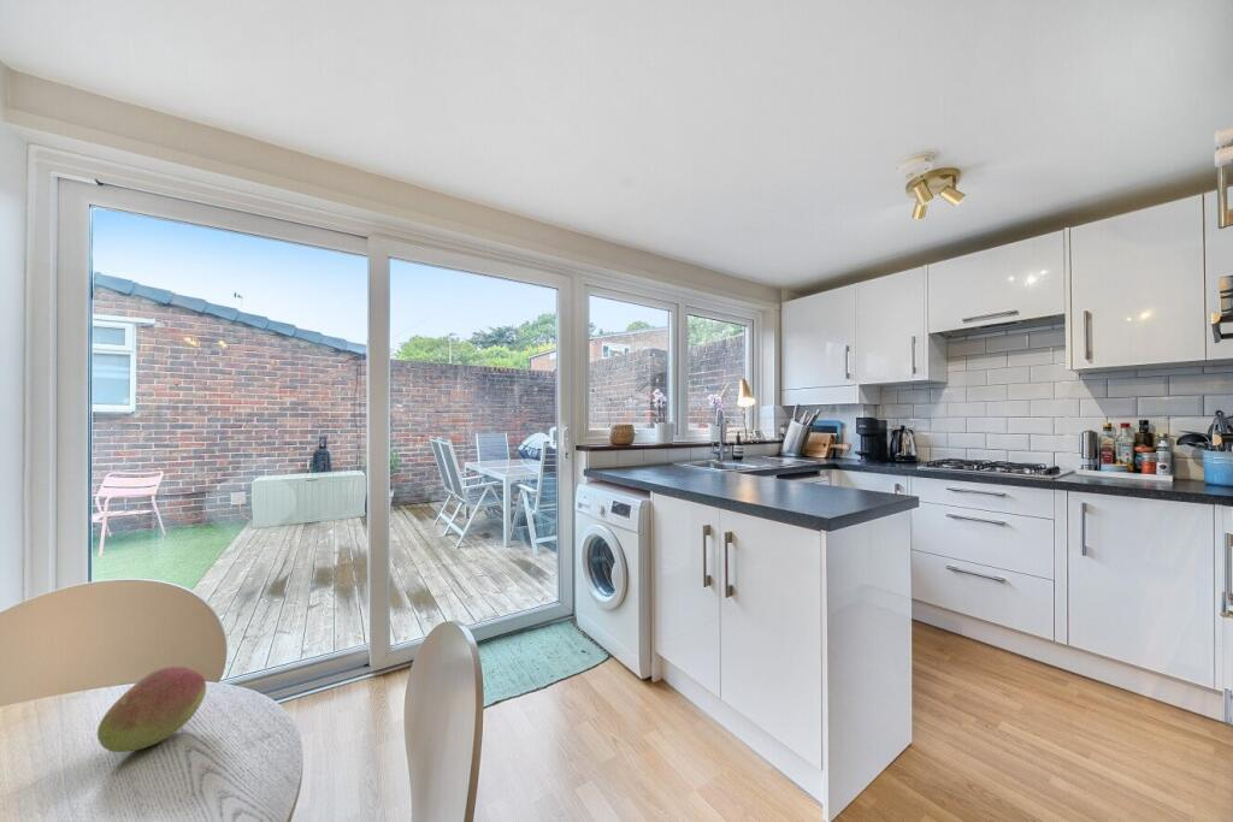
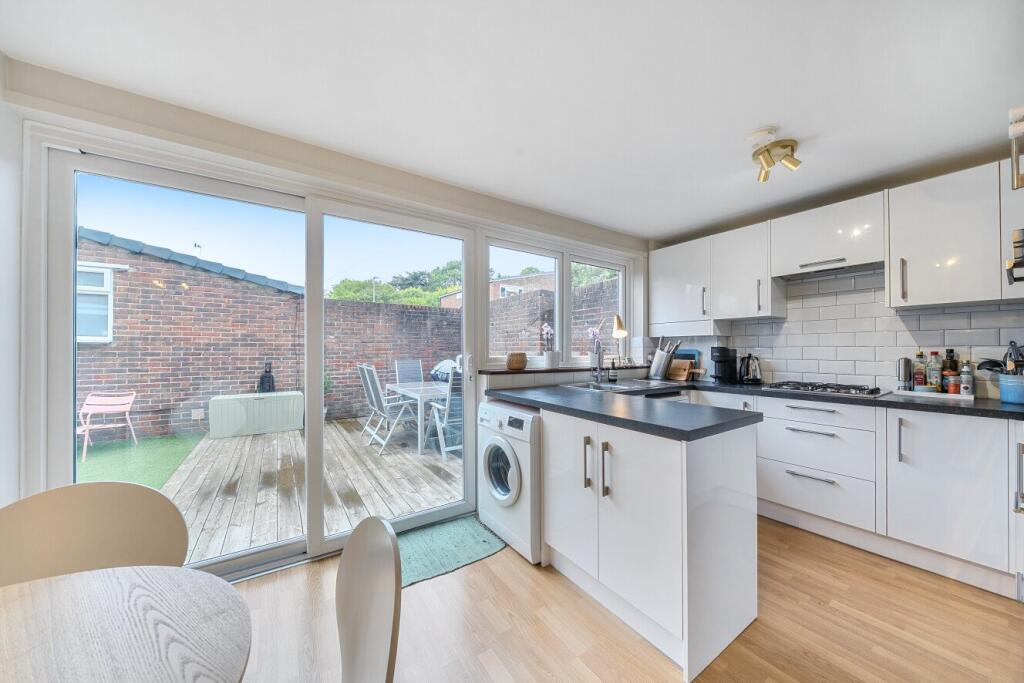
- fruit [96,666,207,753]
